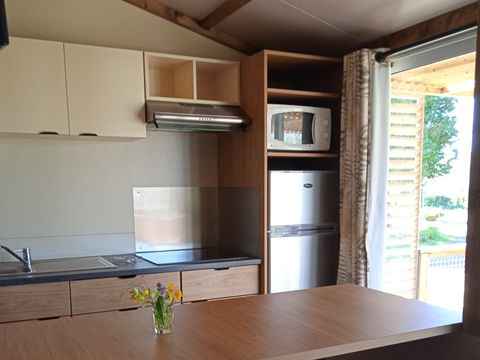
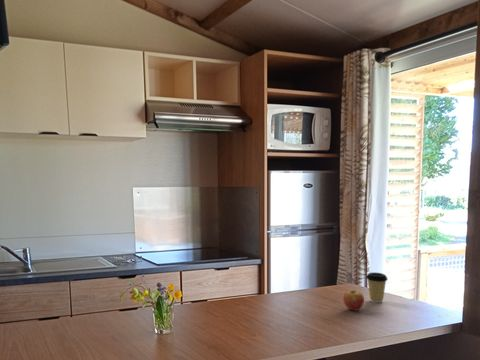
+ fruit [342,289,365,312]
+ coffee cup [365,271,389,304]
